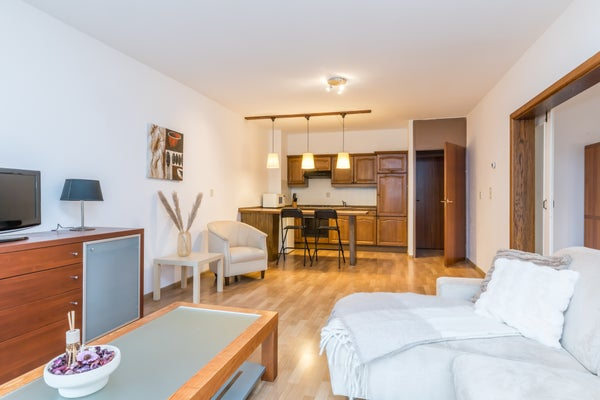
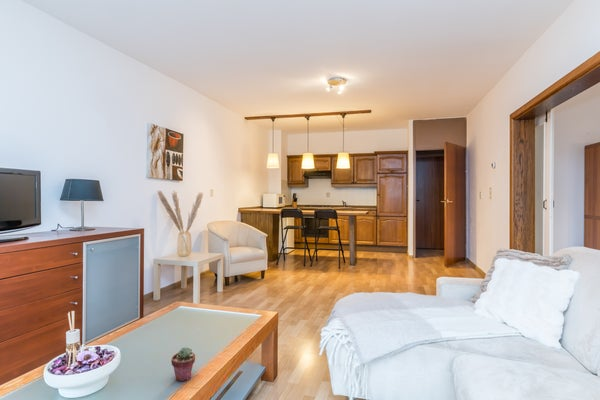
+ potted succulent [170,346,196,382]
